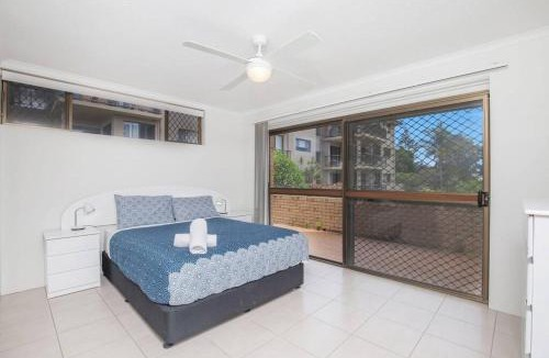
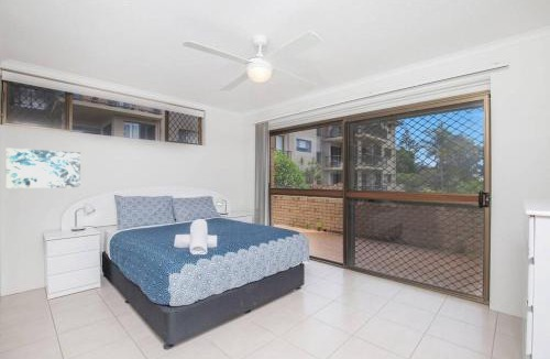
+ wall art [6,148,81,189]
